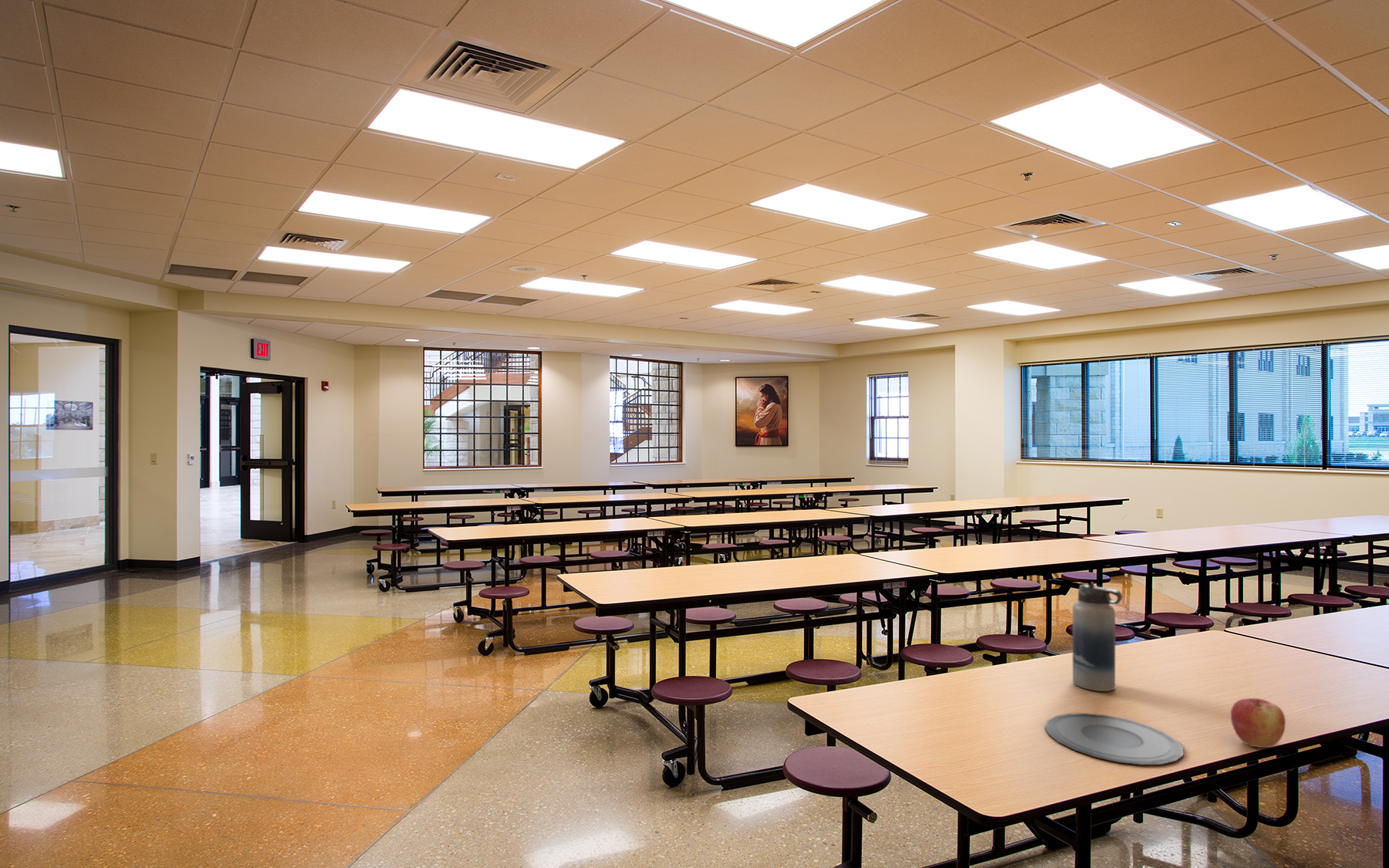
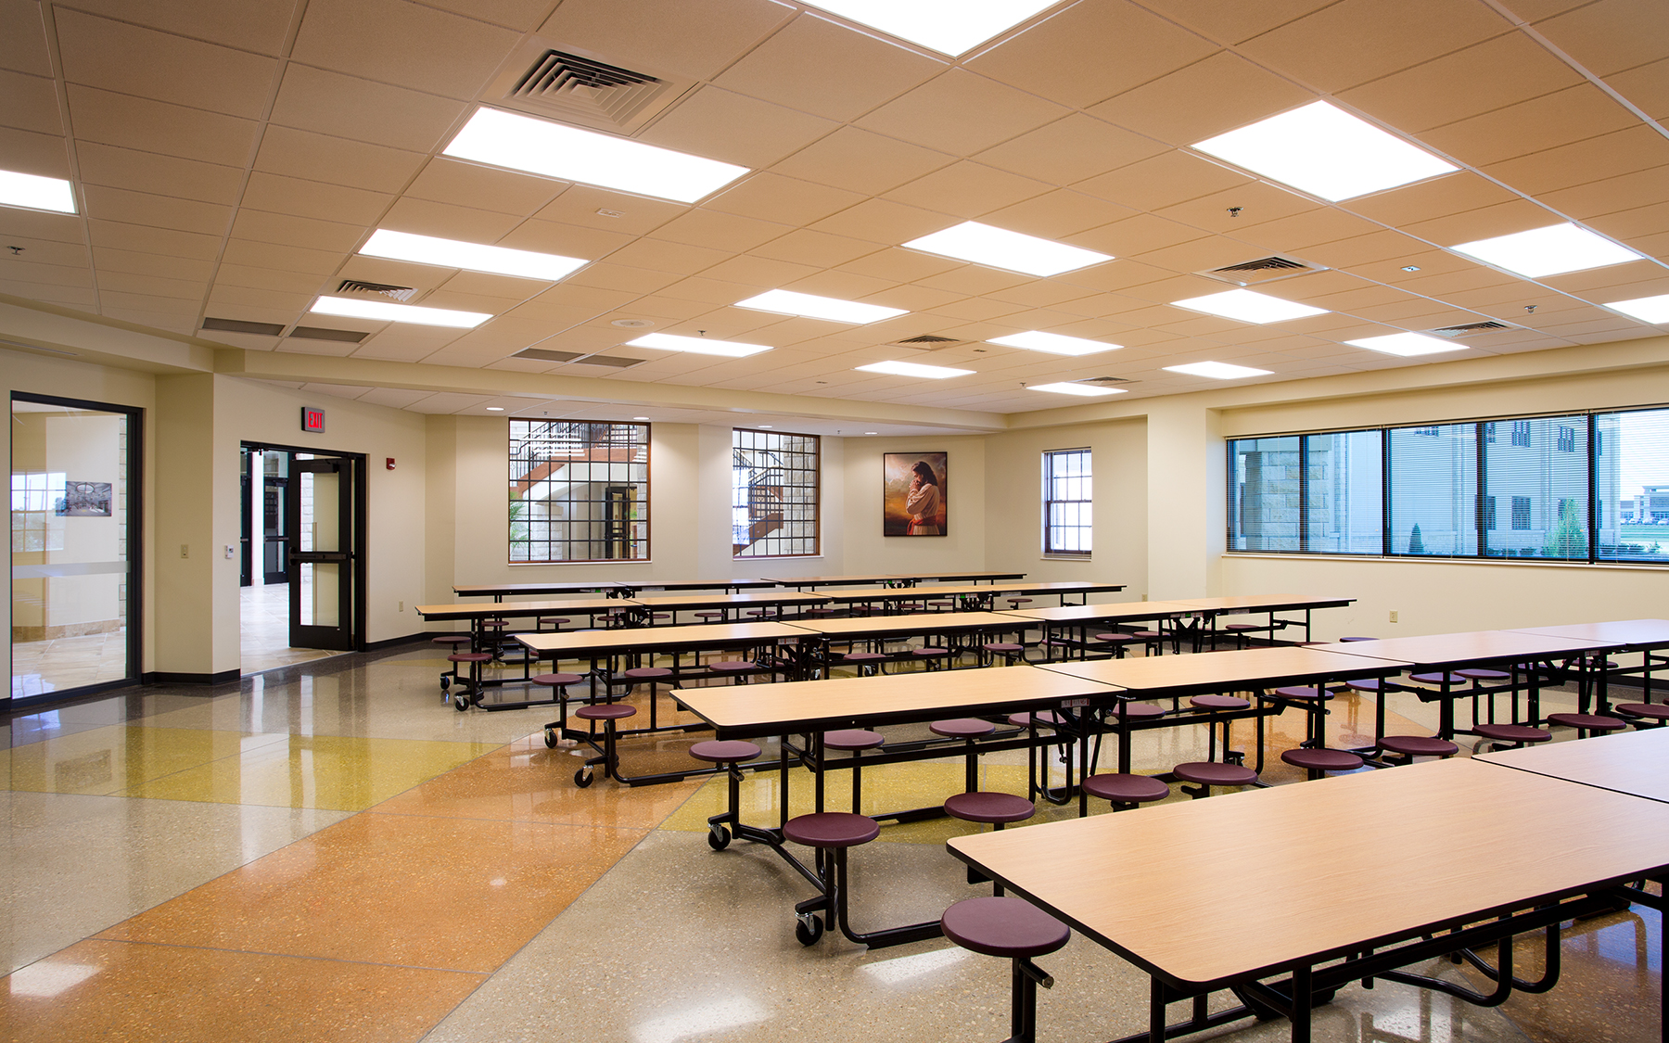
- plate [1044,712,1184,766]
- apple [1230,697,1286,748]
- water bottle [1072,582,1124,692]
